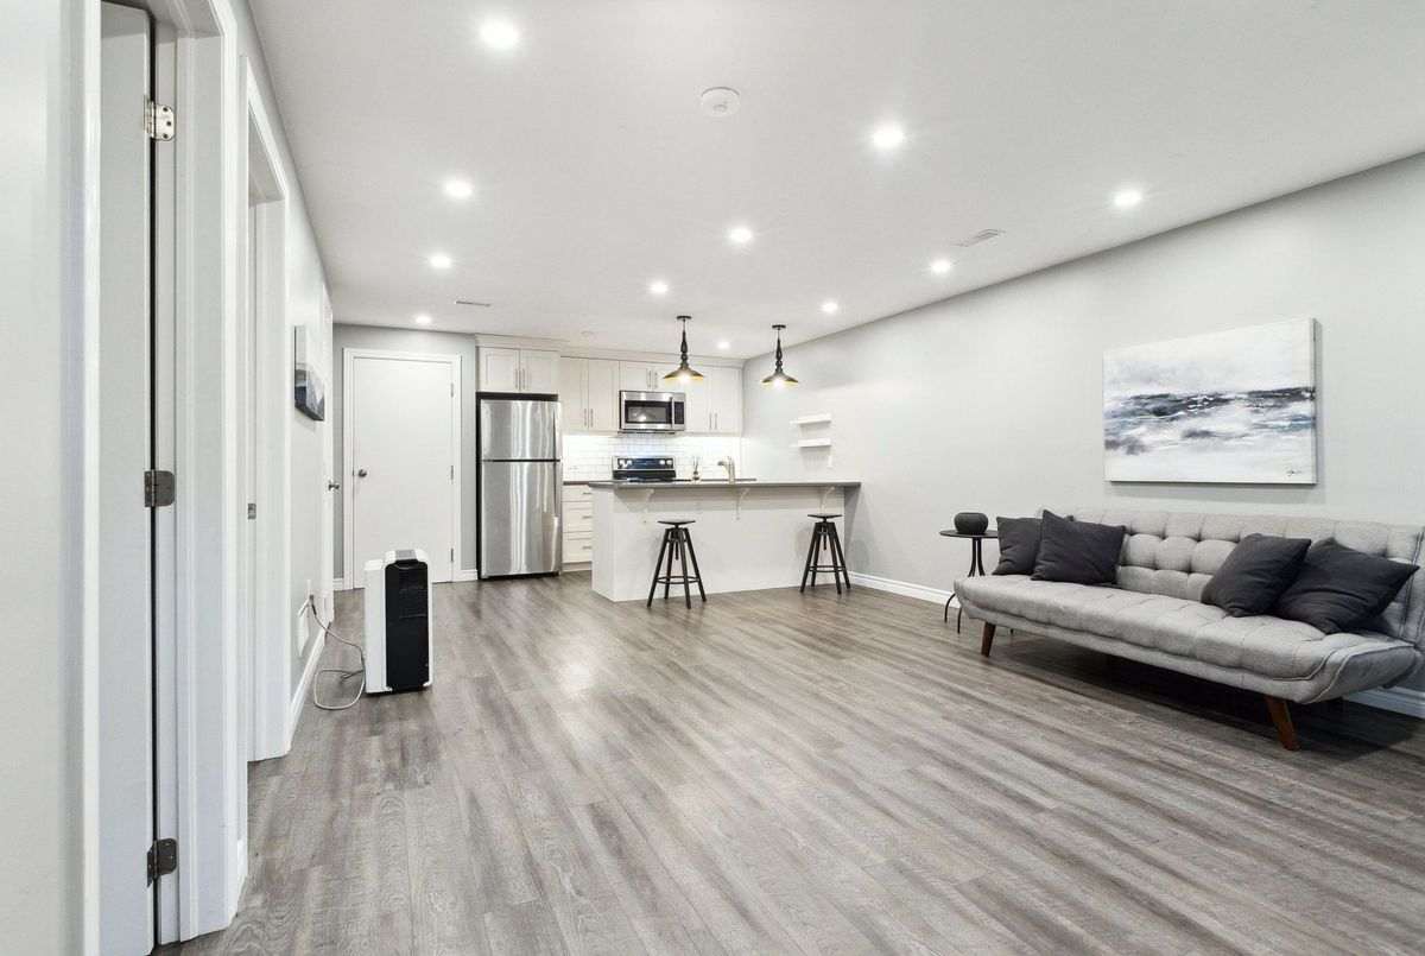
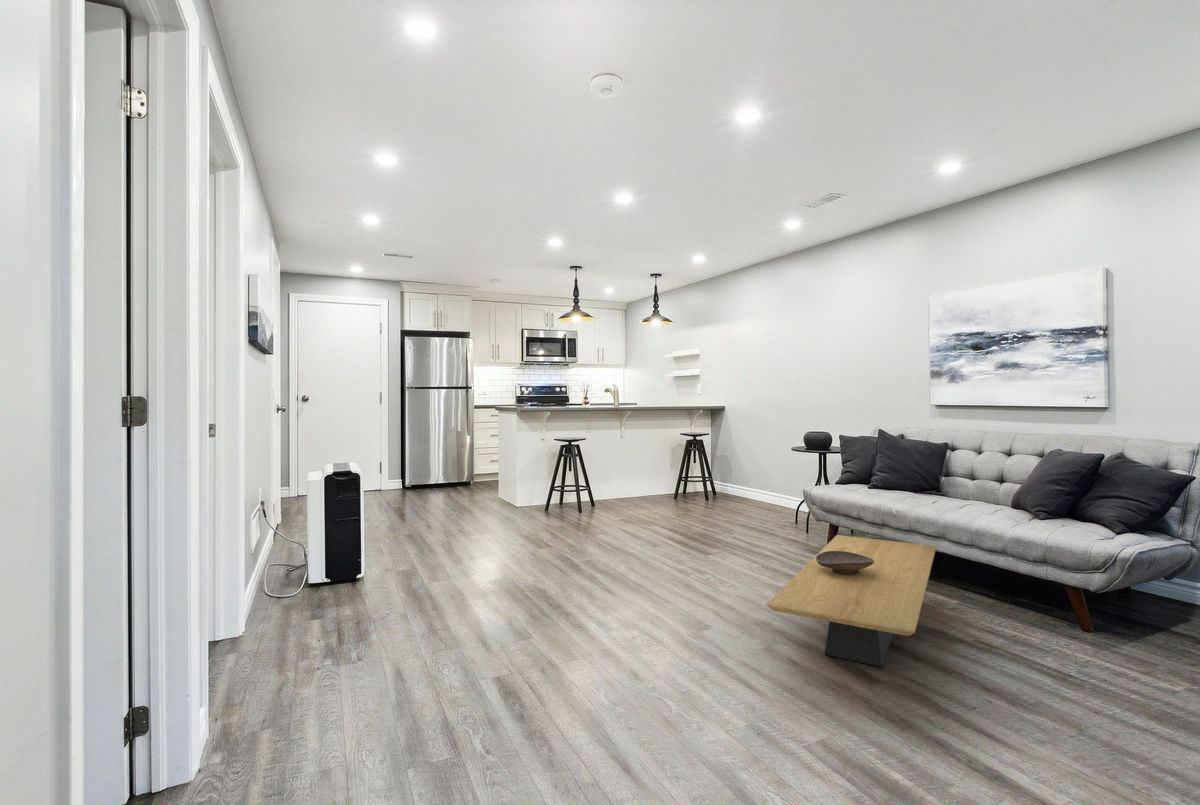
+ decorative bowl [816,551,874,575]
+ coffee table [766,534,937,668]
